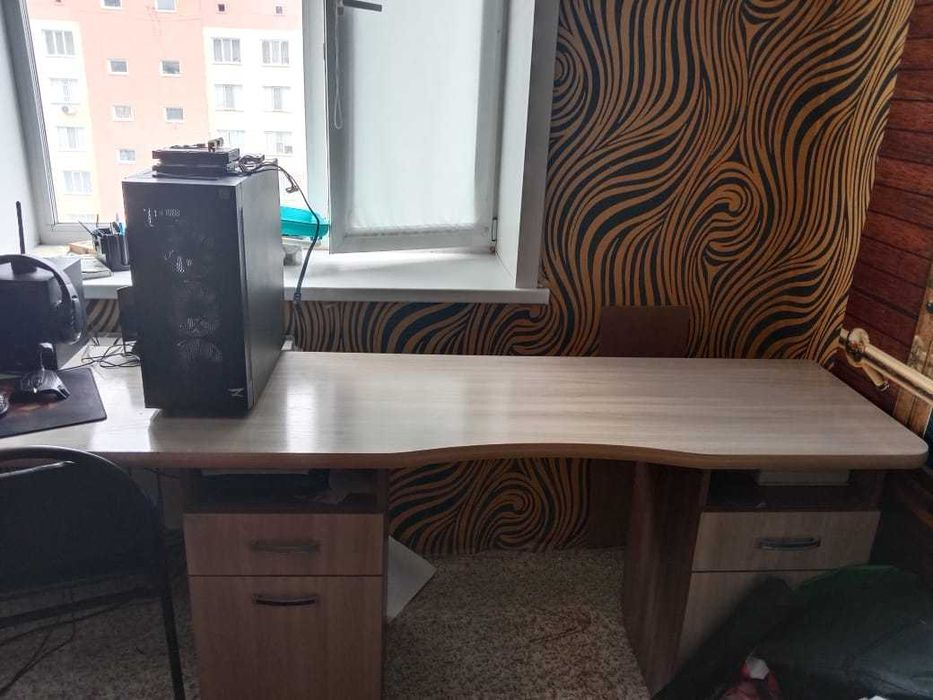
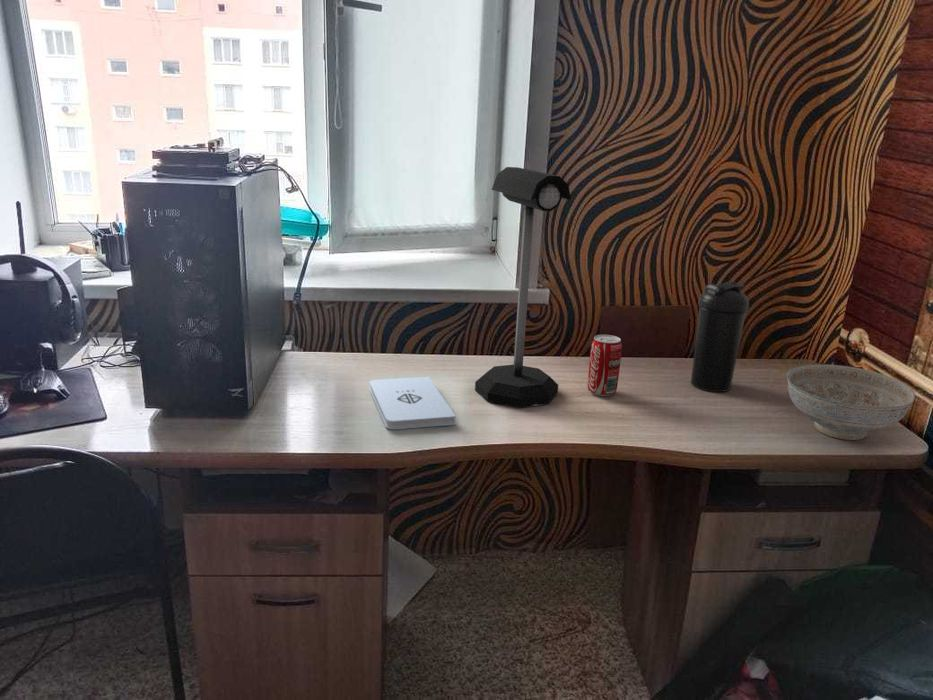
+ mailbox [474,166,572,409]
+ notepad [369,376,456,430]
+ decorative bowl [786,363,916,441]
+ beverage can [587,334,623,397]
+ water bottle [690,281,750,393]
